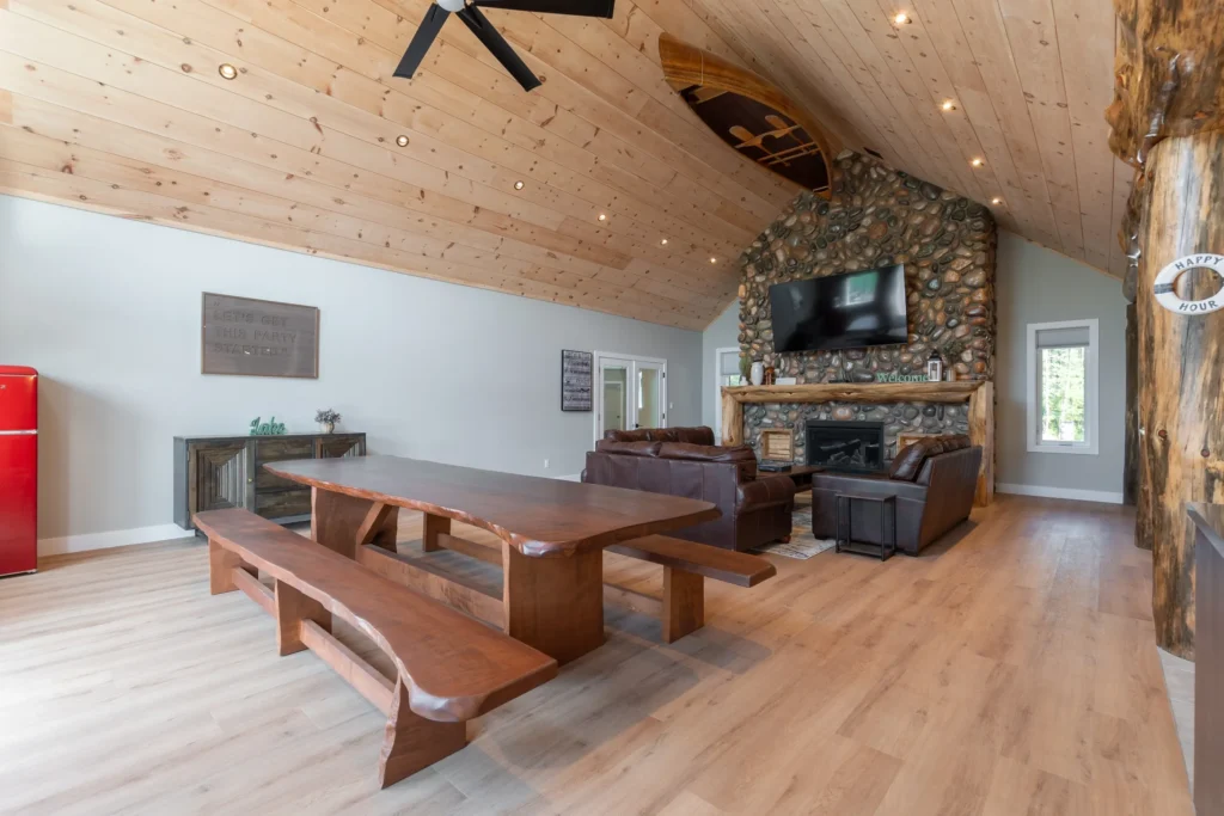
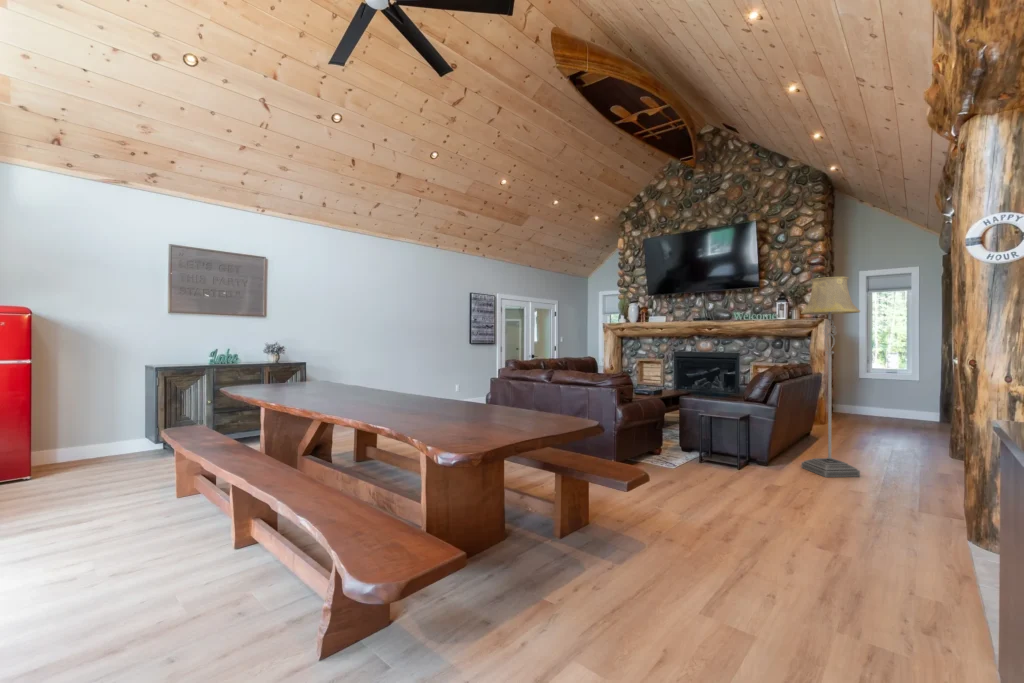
+ floor lamp [800,276,861,478]
